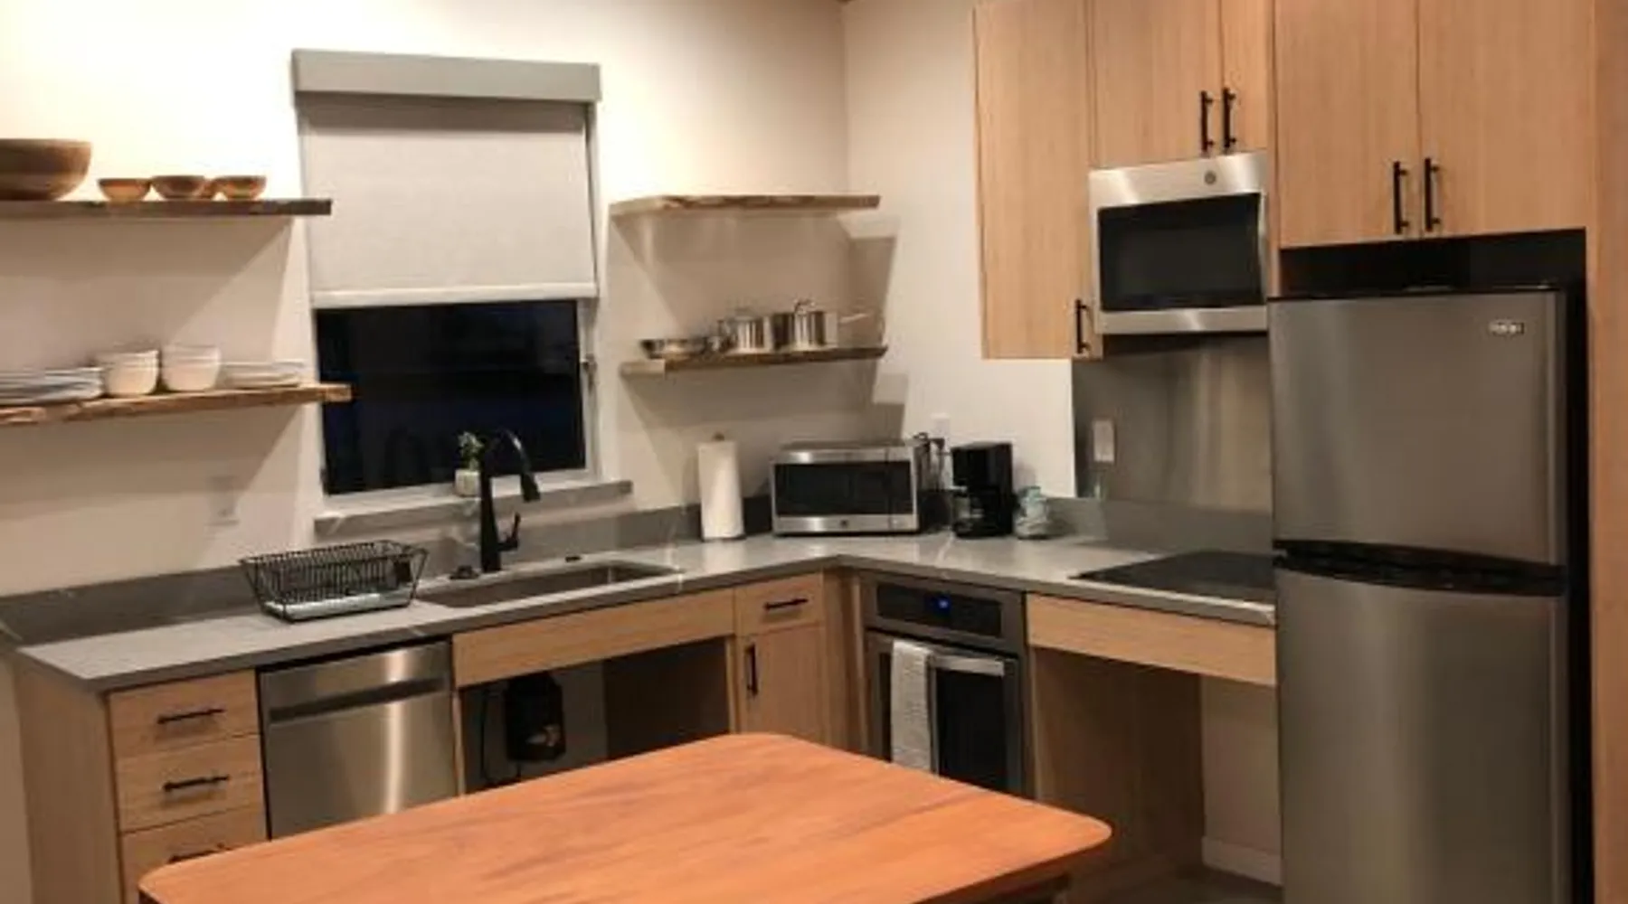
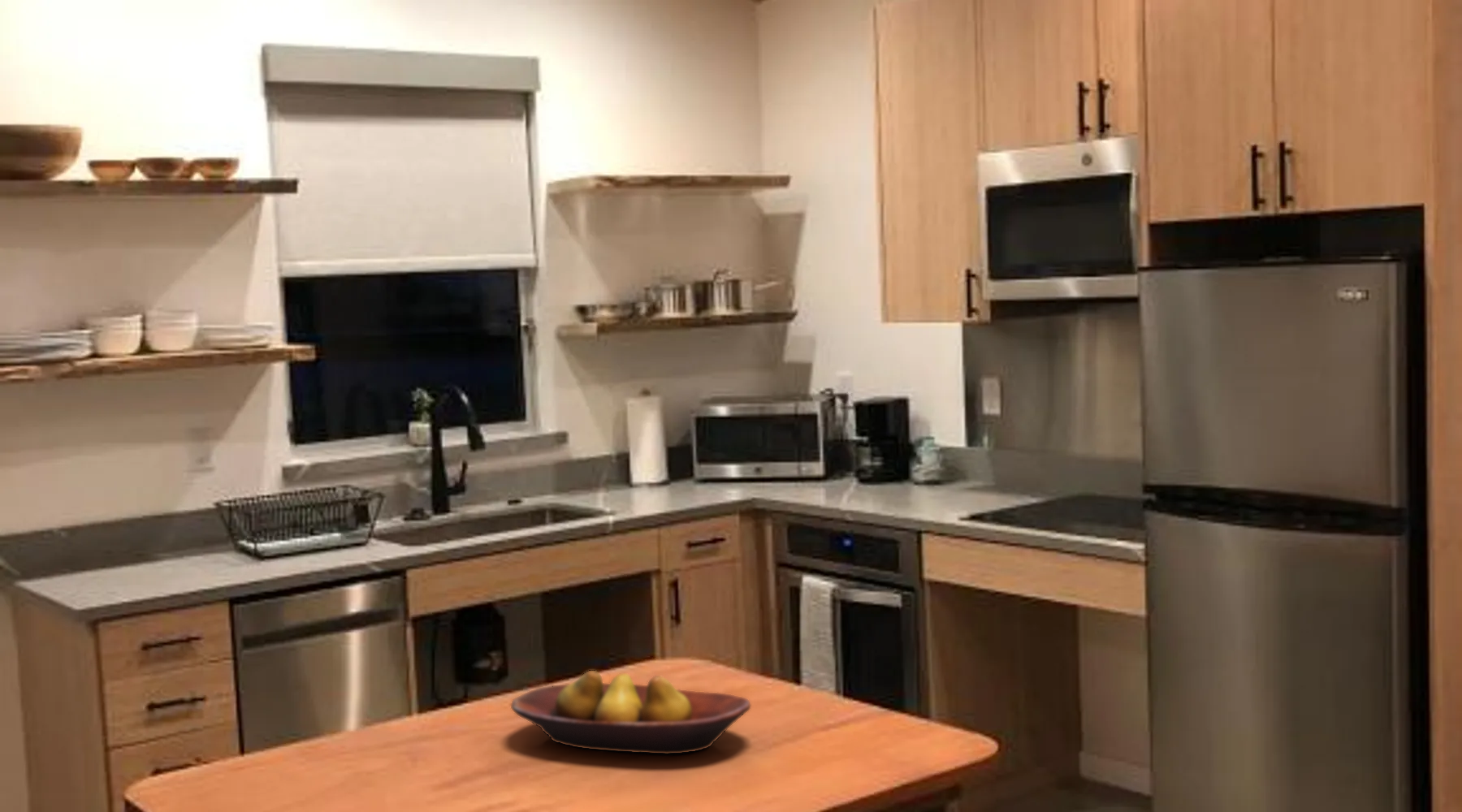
+ fruit bowl [510,670,751,755]
